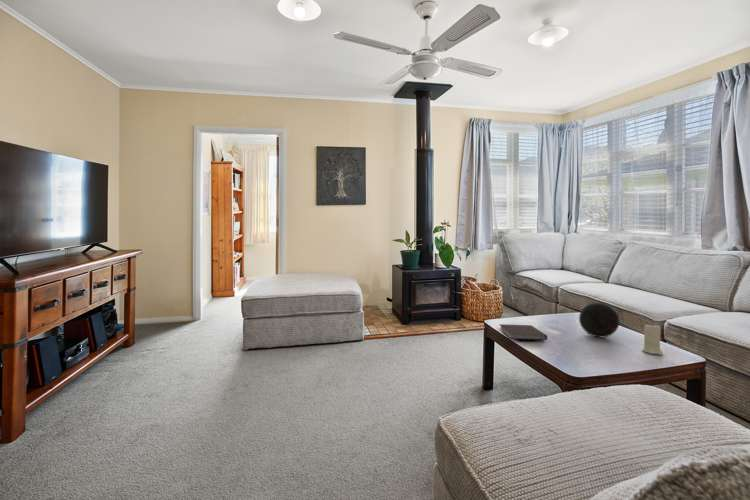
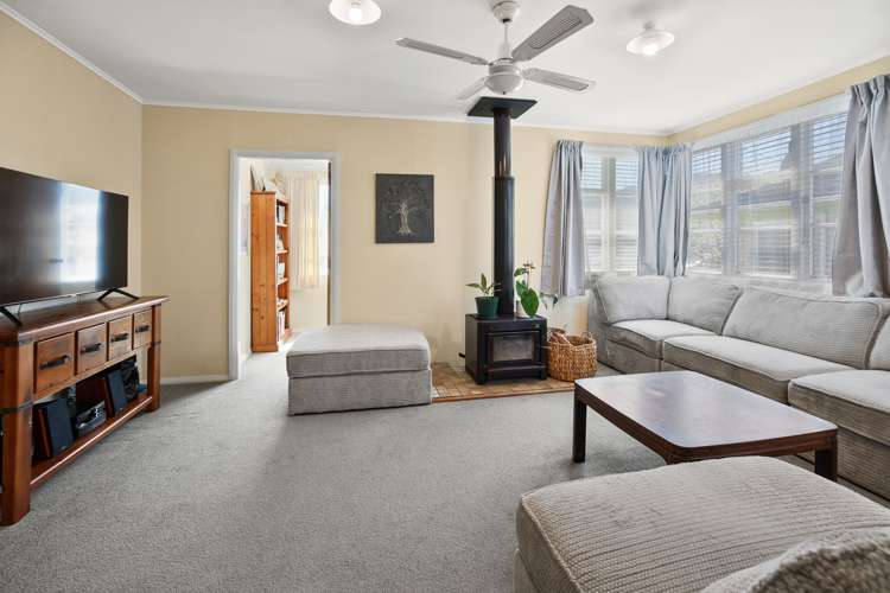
- decorative orb [578,301,620,338]
- candle [641,323,664,356]
- notebook [498,323,548,341]
